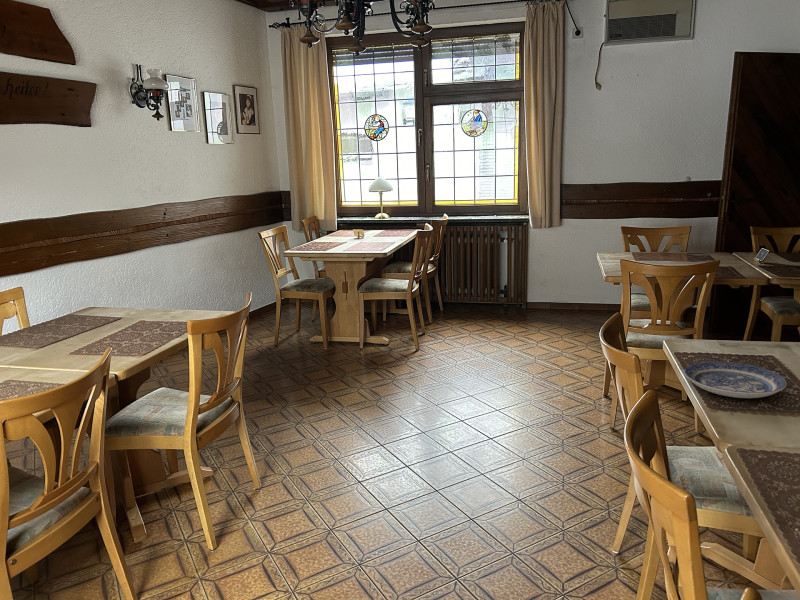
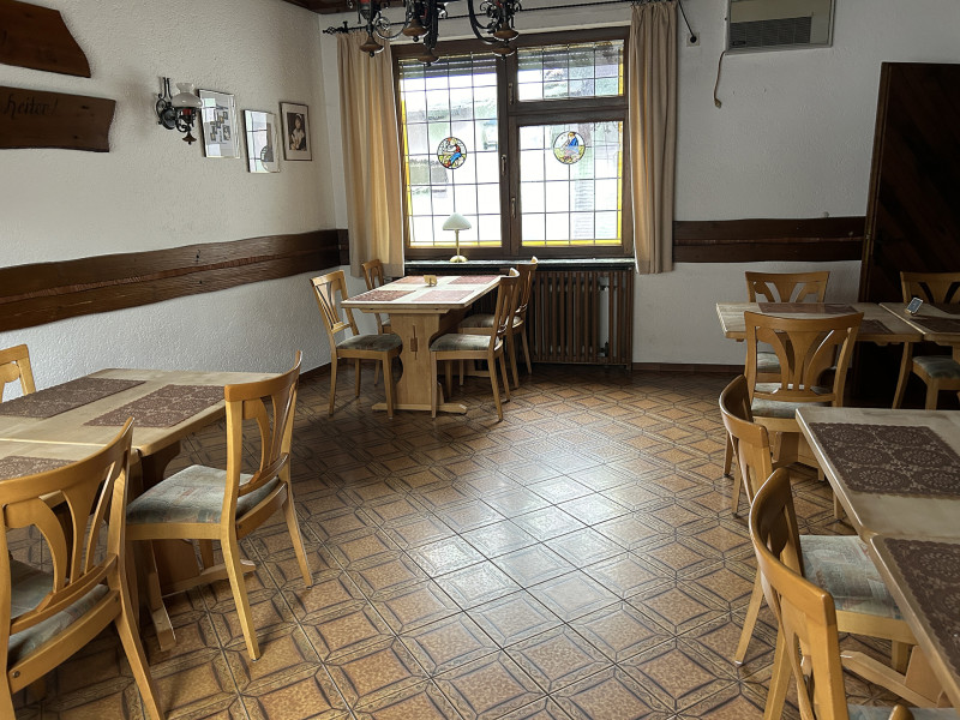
- plate [683,361,788,399]
